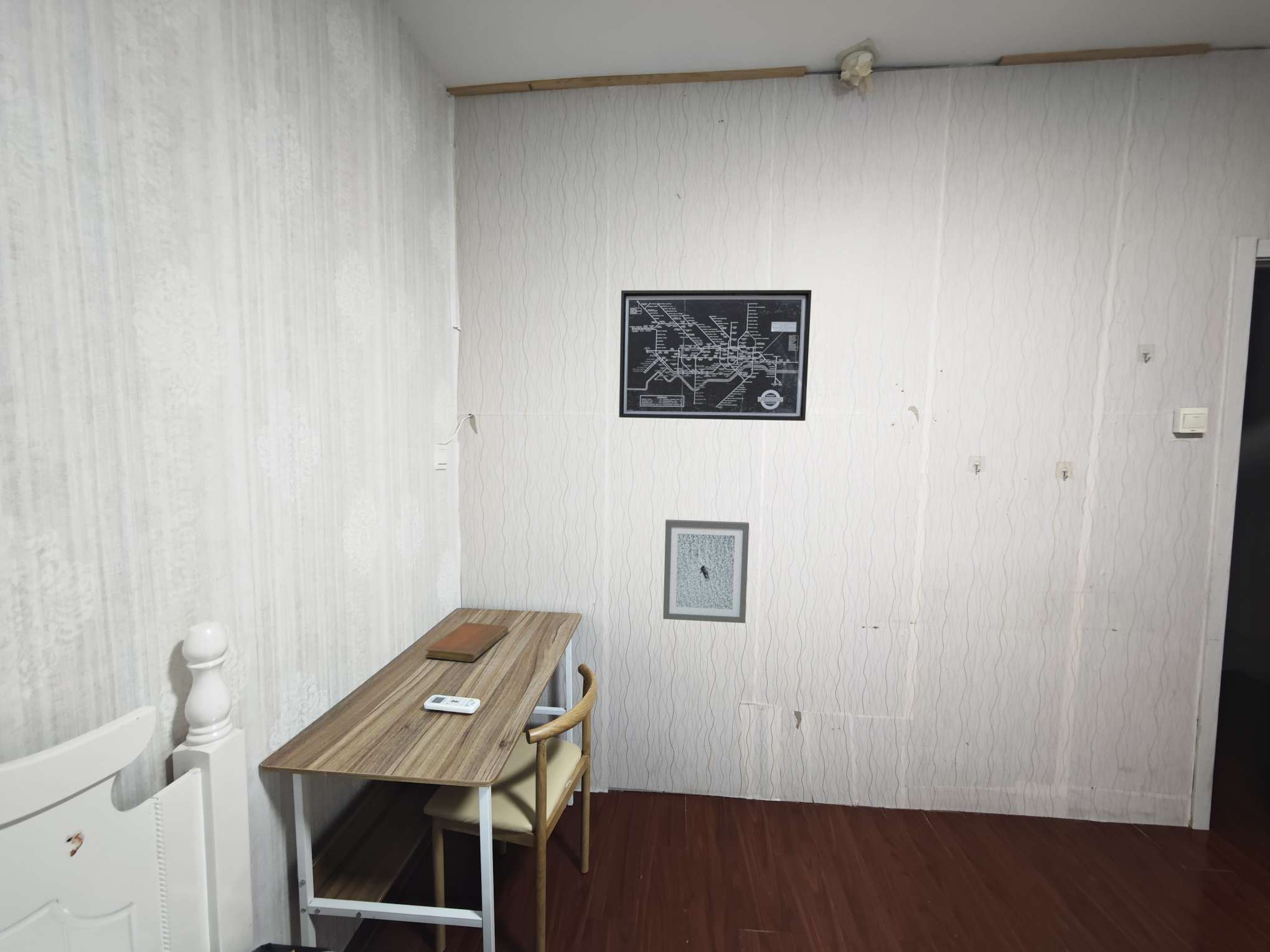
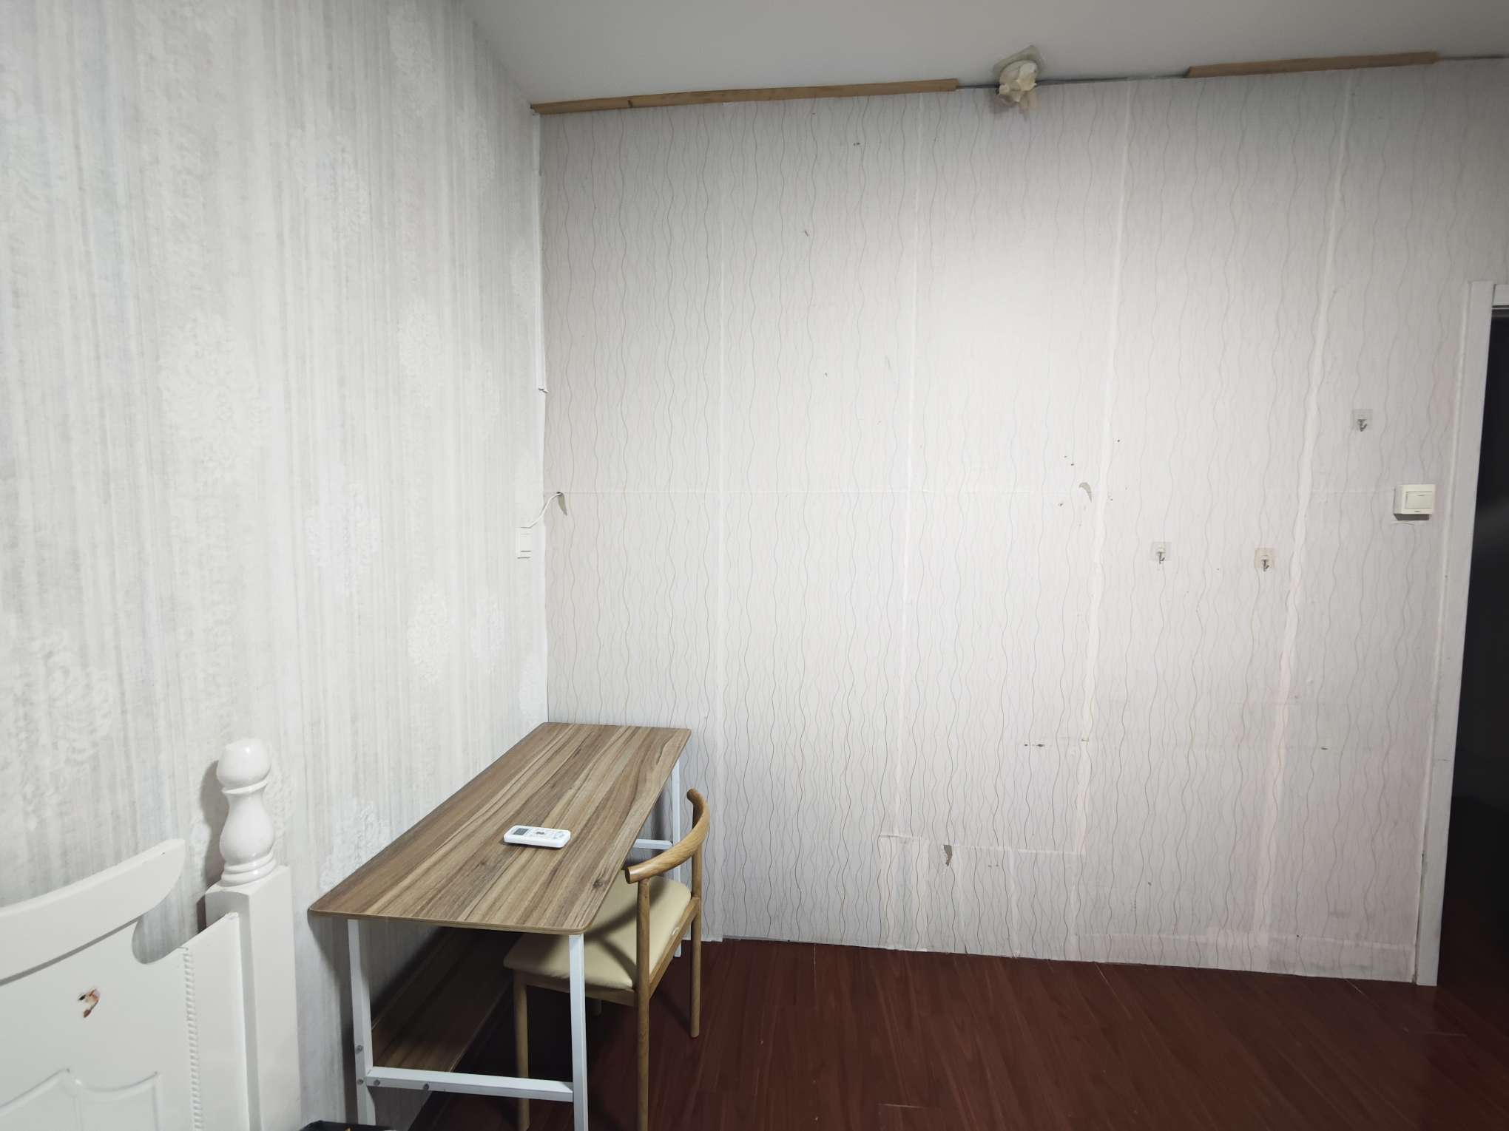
- wall art [618,289,812,421]
- notebook [425,622,509,663]
- wall art [662,519,750,623]
